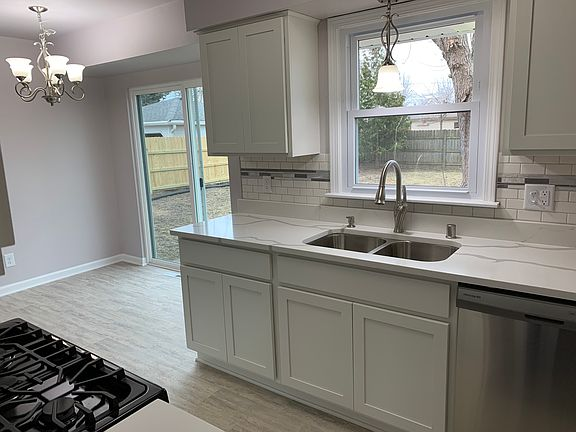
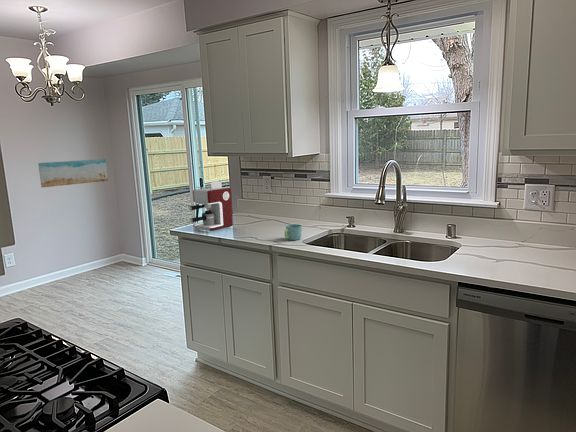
+ mug [284,223,303,241]
+ wall art [37,158,109,188]
+ coffee maker [188,180,234,232]
